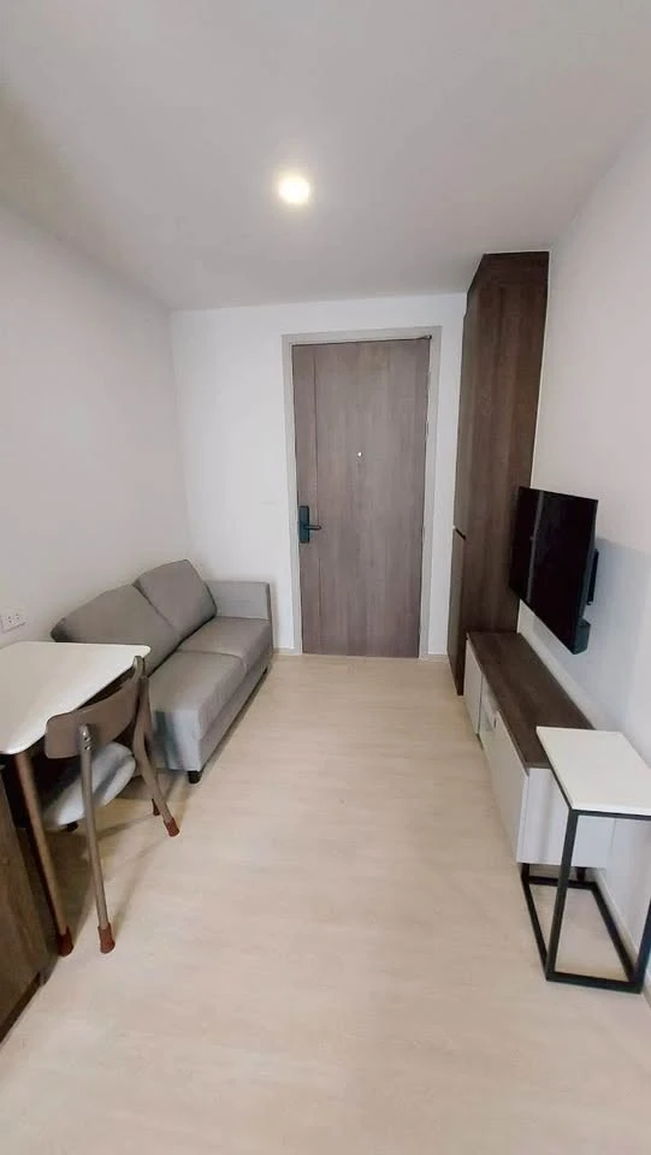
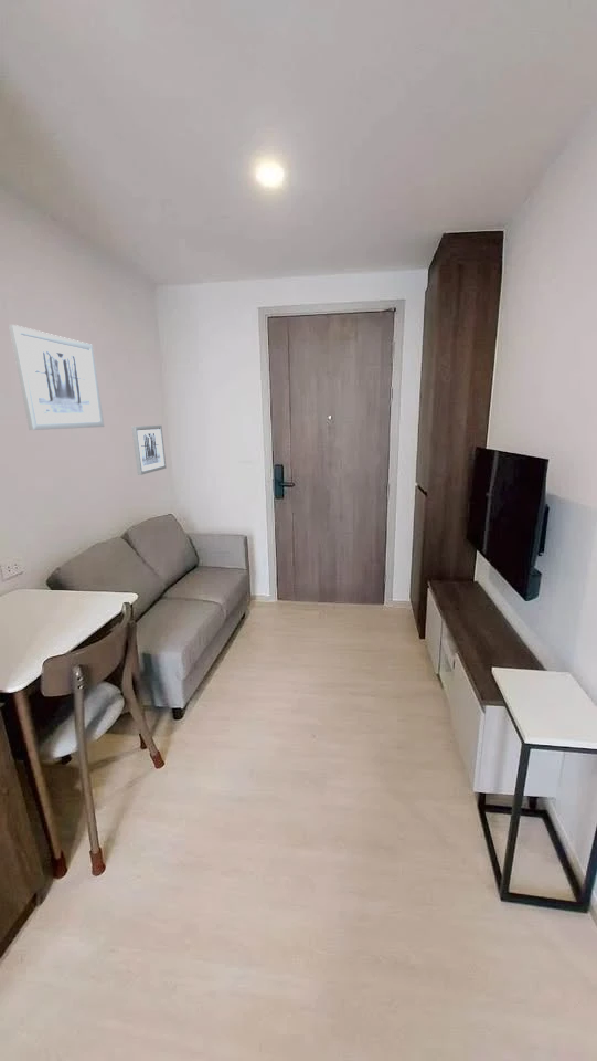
+ wall art [8,324,105,431]
+ wall art [130,424,168,476]
